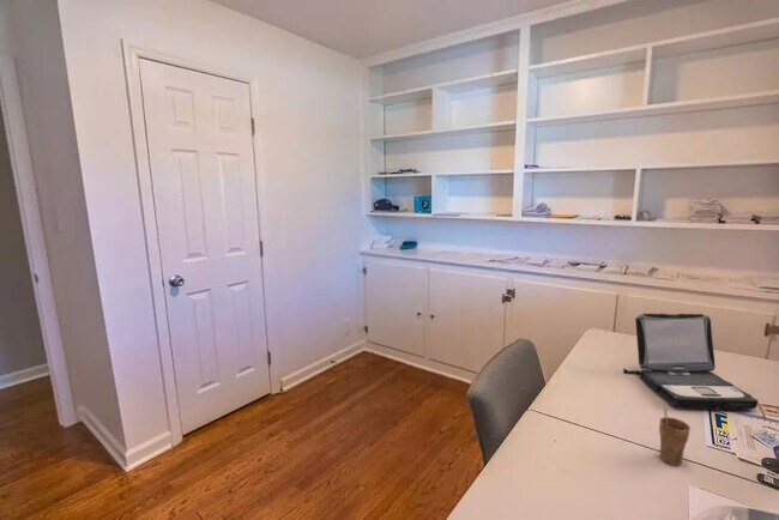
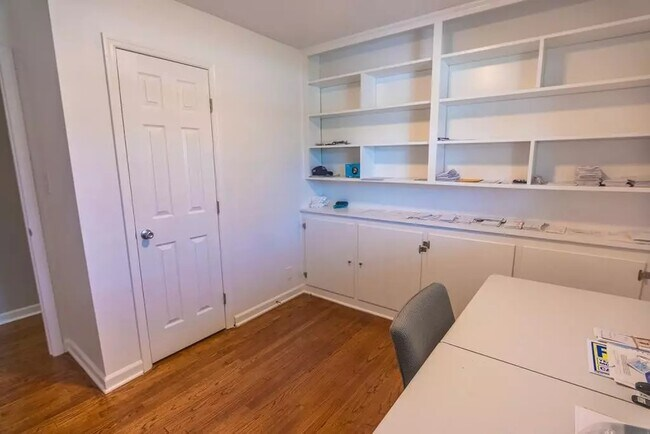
- cup [658,407,692,466]
- laptop [622,313,759,410]
